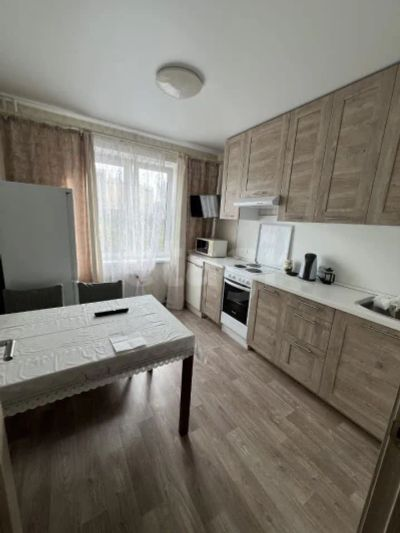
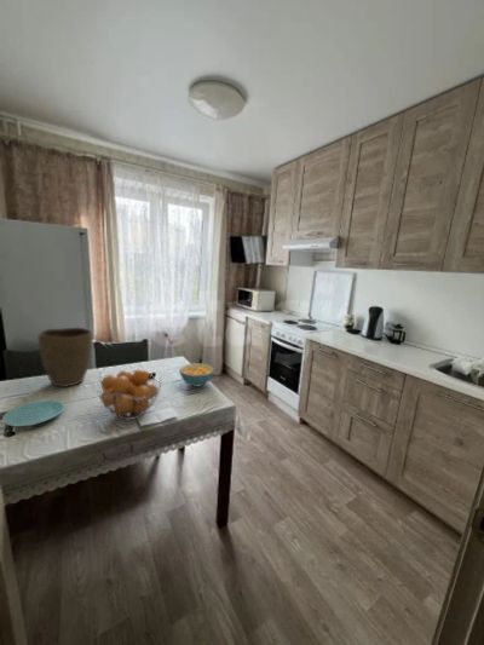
+ vase [36,327,93,388]
+ fruit basket [96,368,163,421]
+ cereal bowl [179,362,215,388]
+ plate [1,398,65,427]
